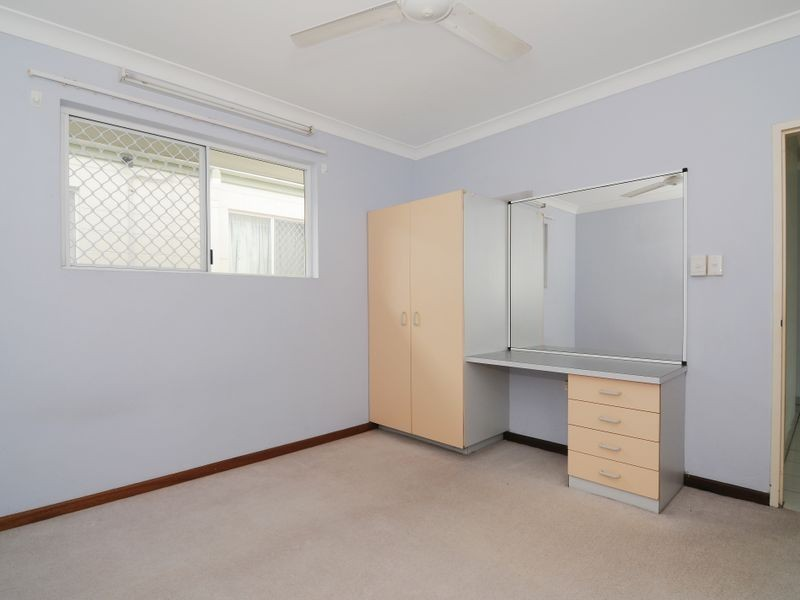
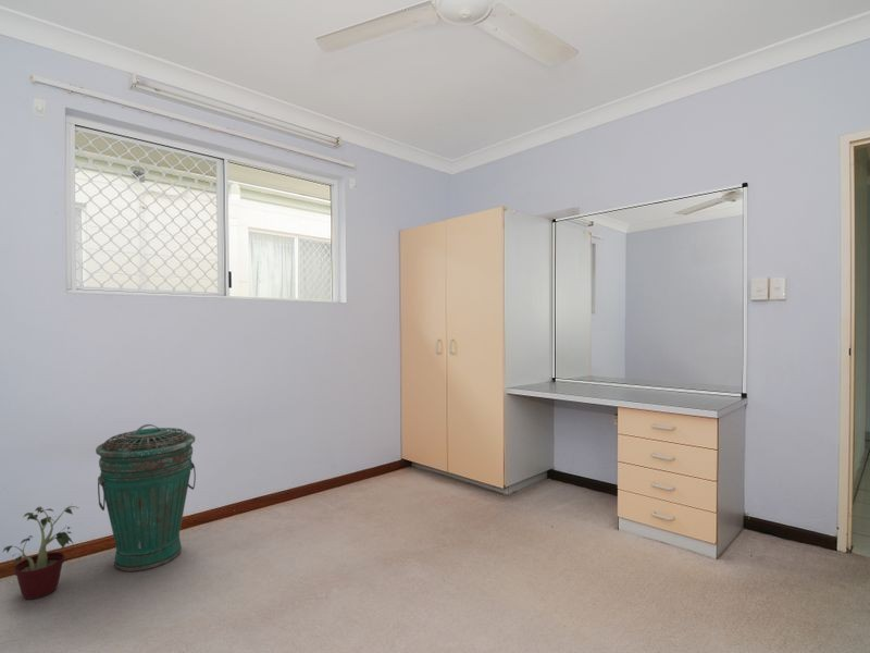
+ potted plant [2,504,79,601]
+ trash can [95,423,197,572]
